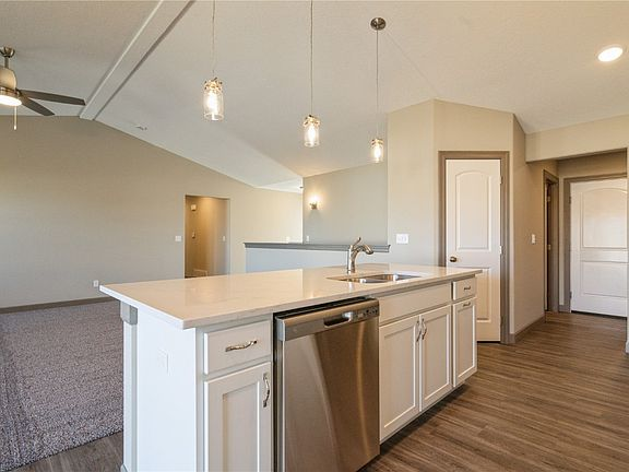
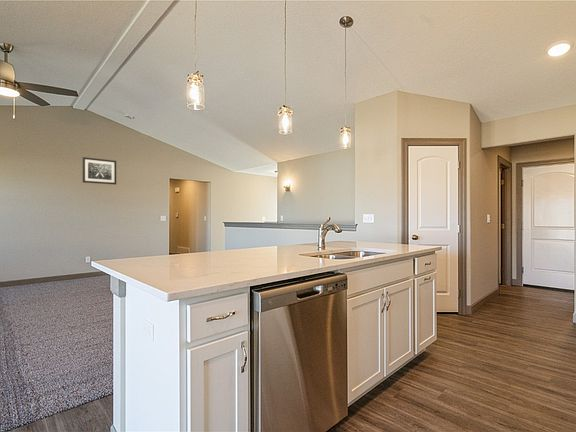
+ wall art [82,156,117,186]
